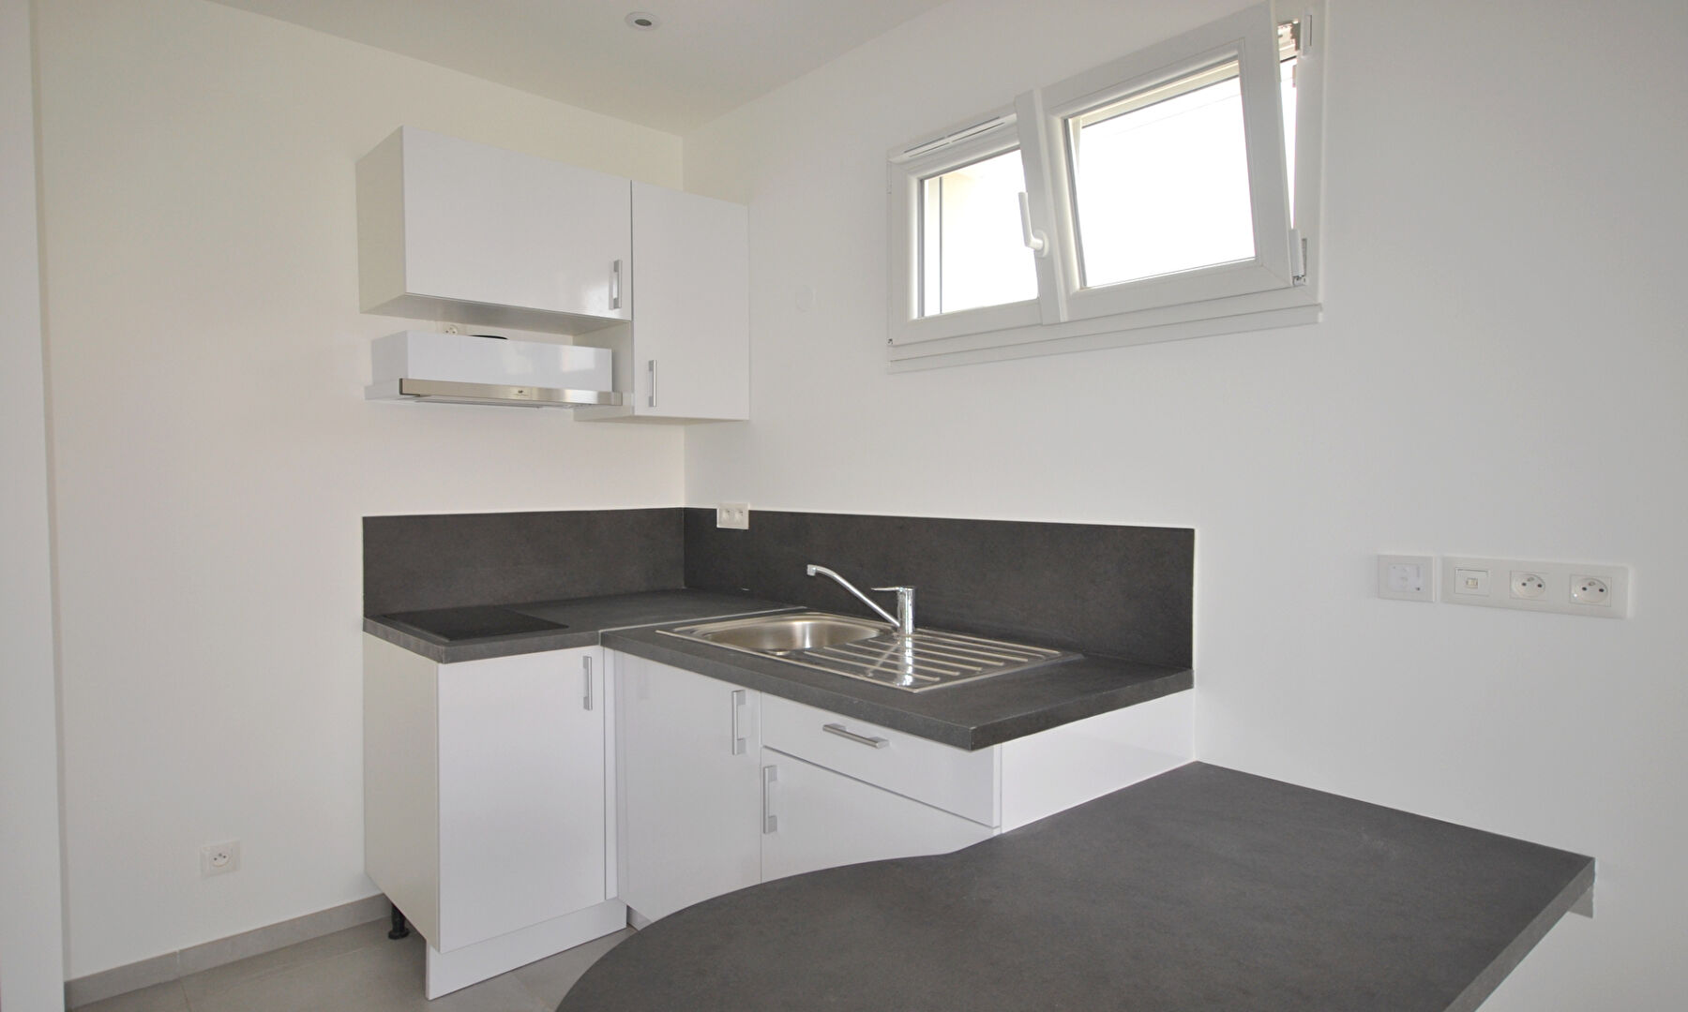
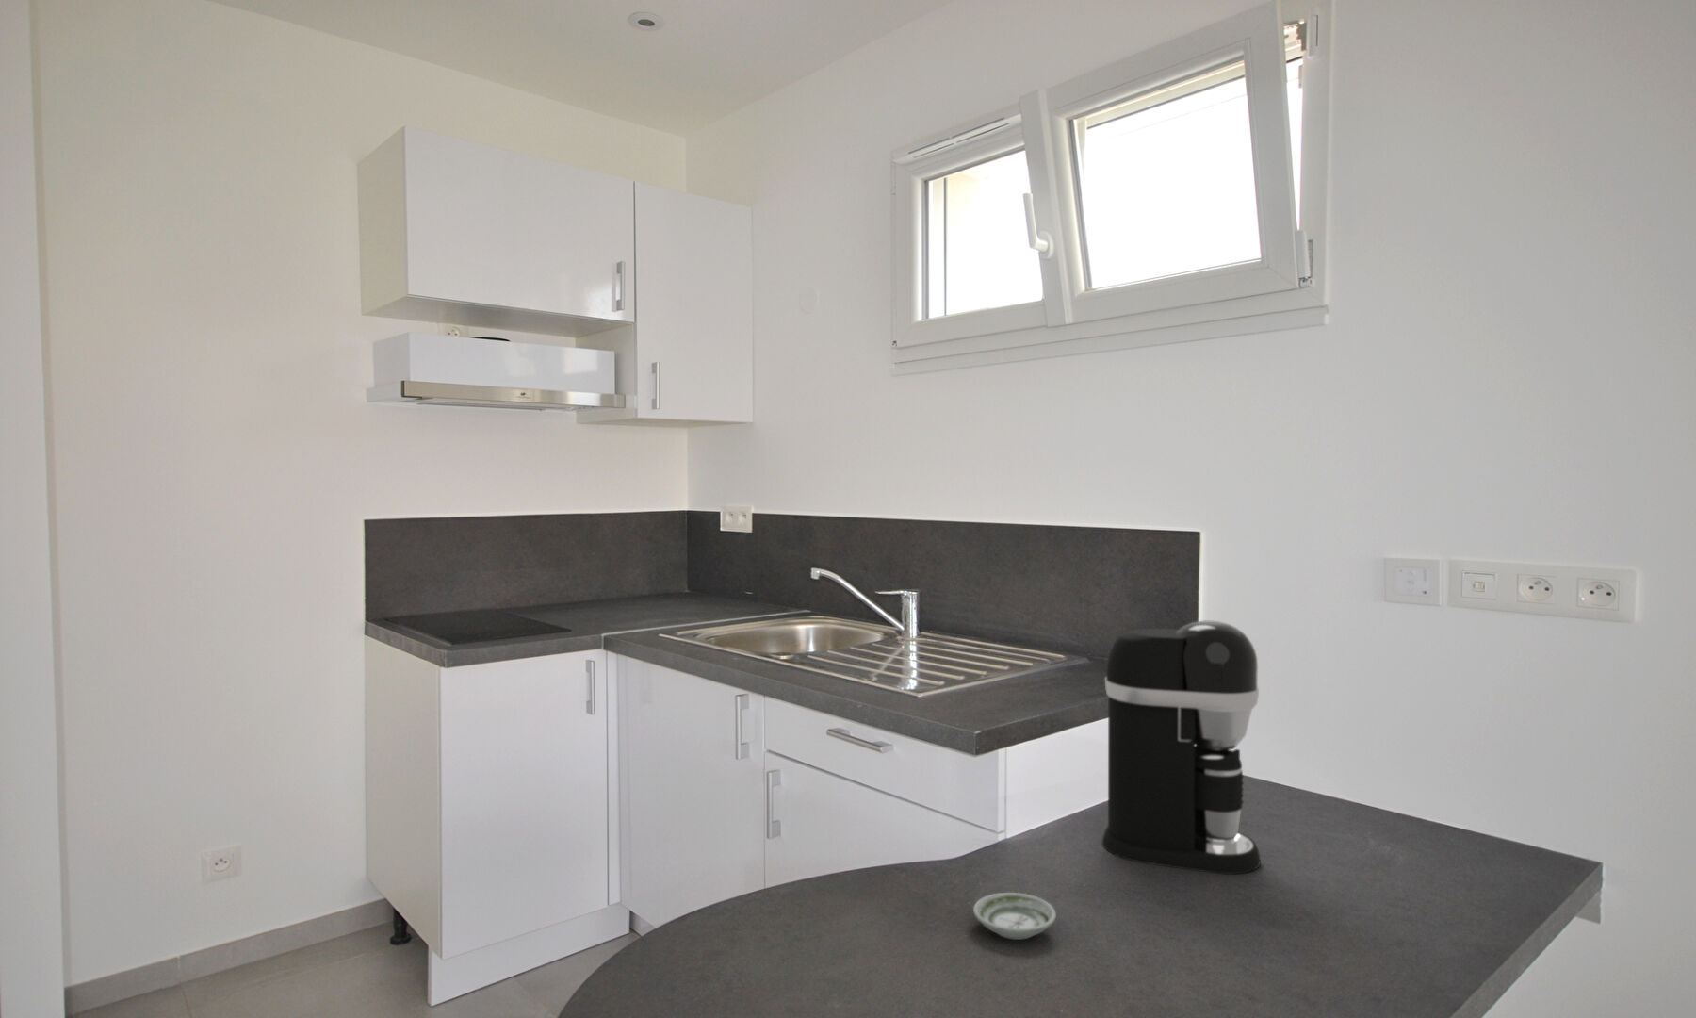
+ coffee maker [1101,620,1261,875]
+ saucer [973,892,1058,940]
